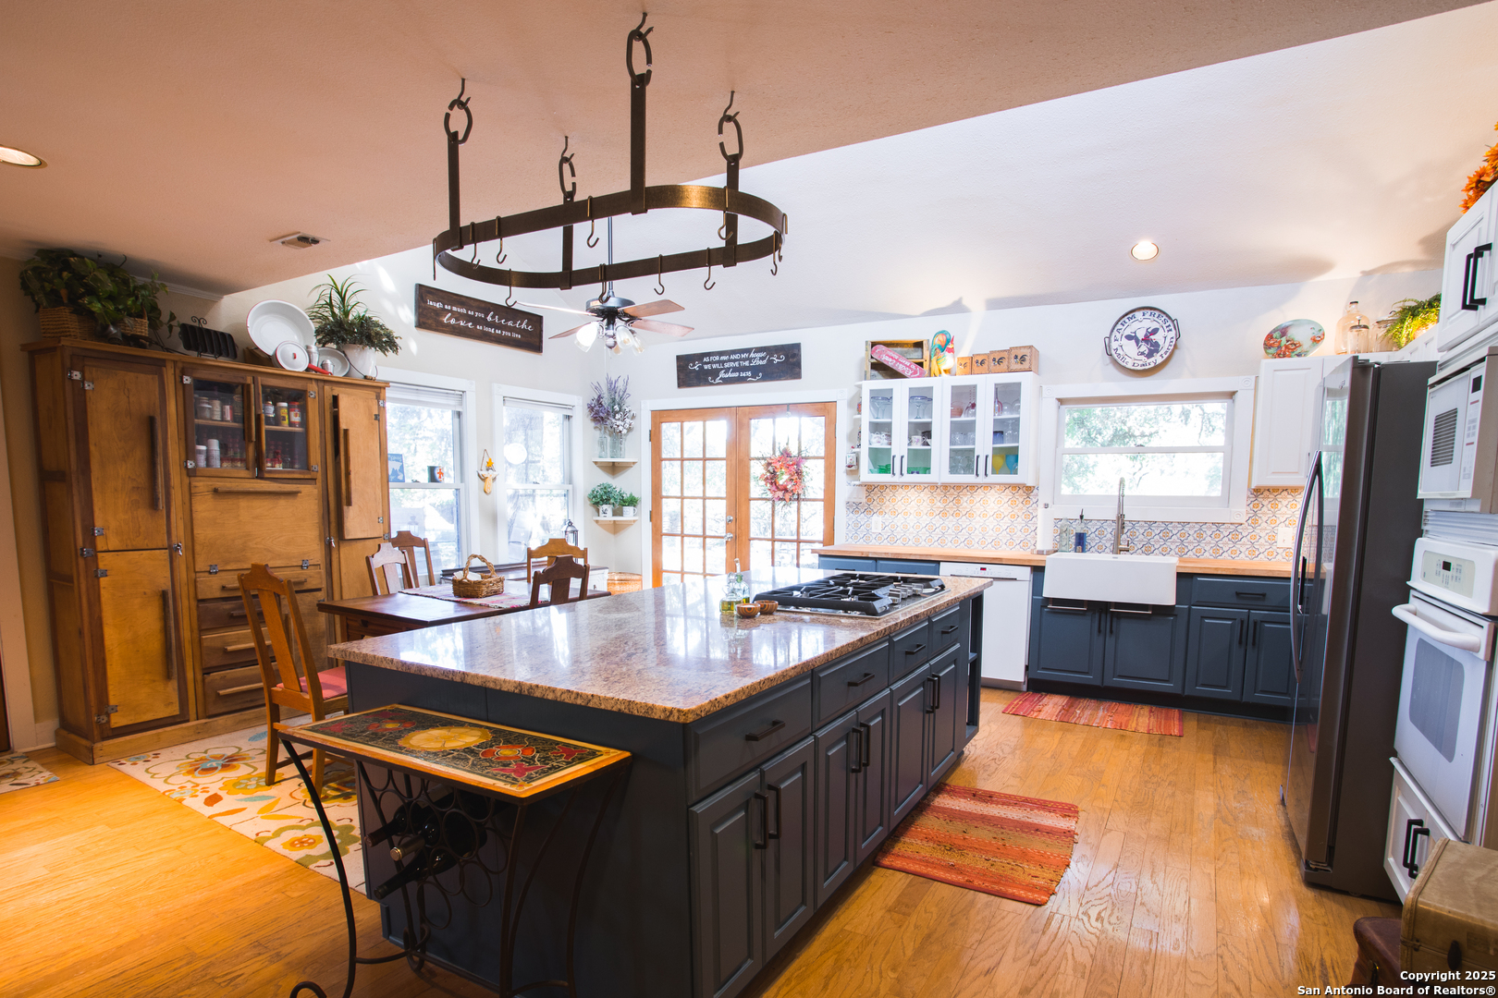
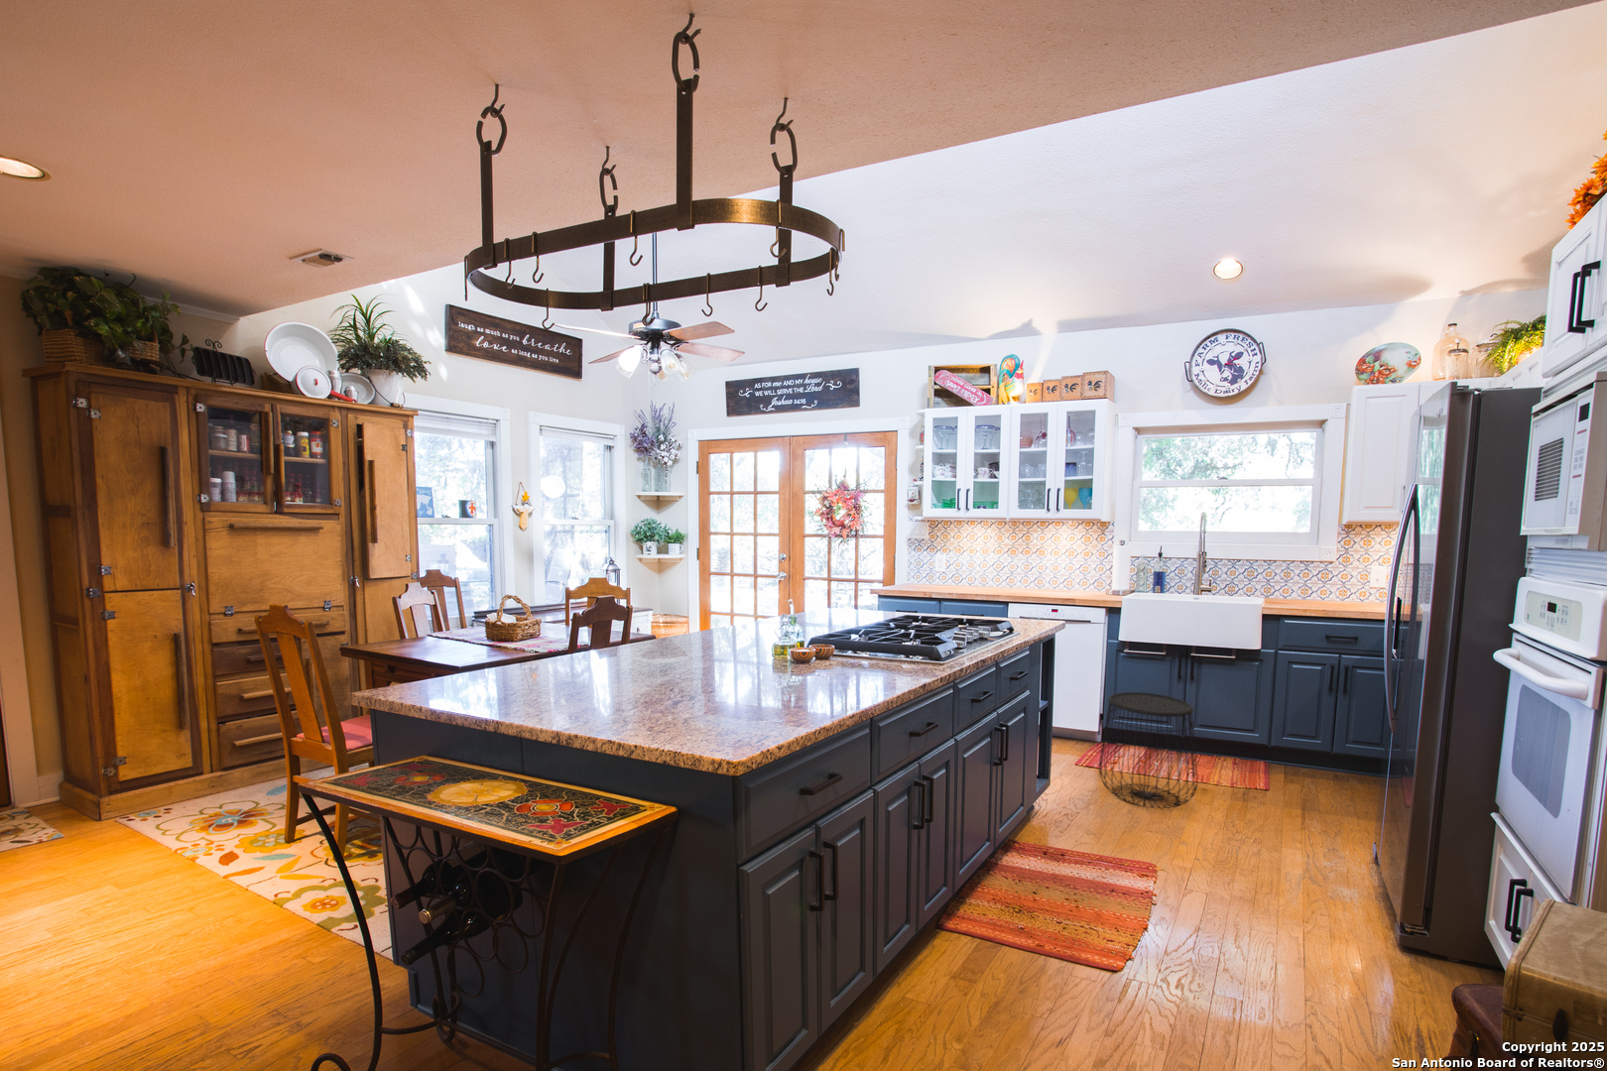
+ side table [1098,691,1198,809]
